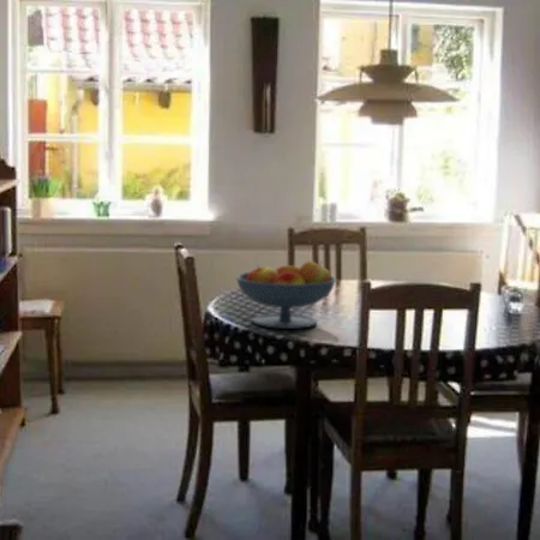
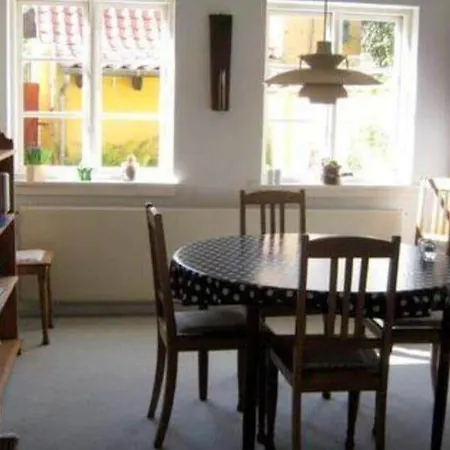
- fruit bowl [234,259,337,330]
